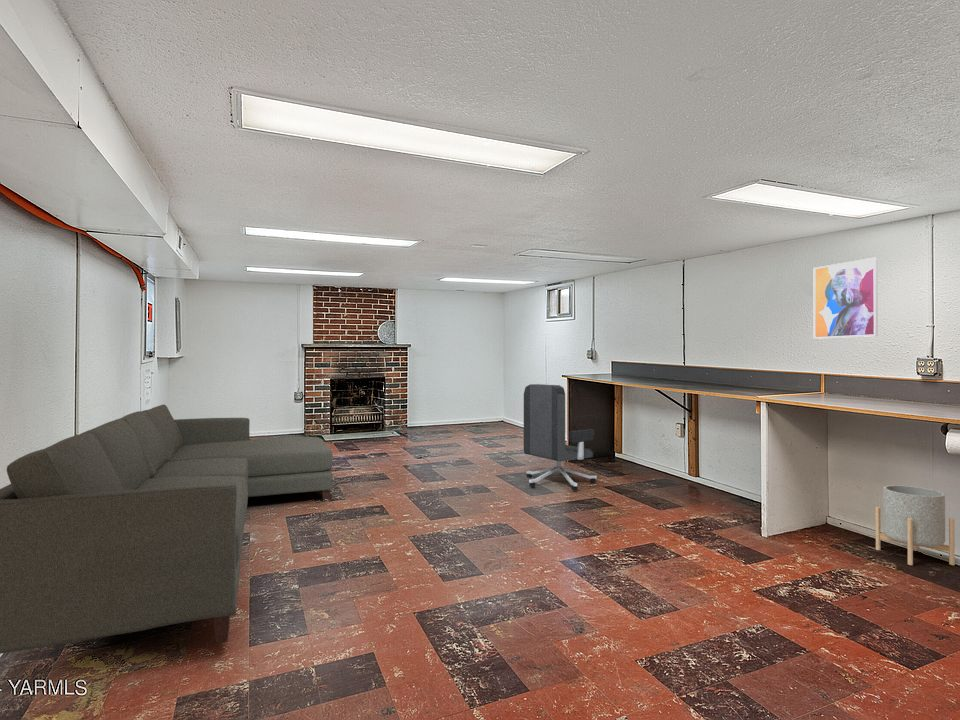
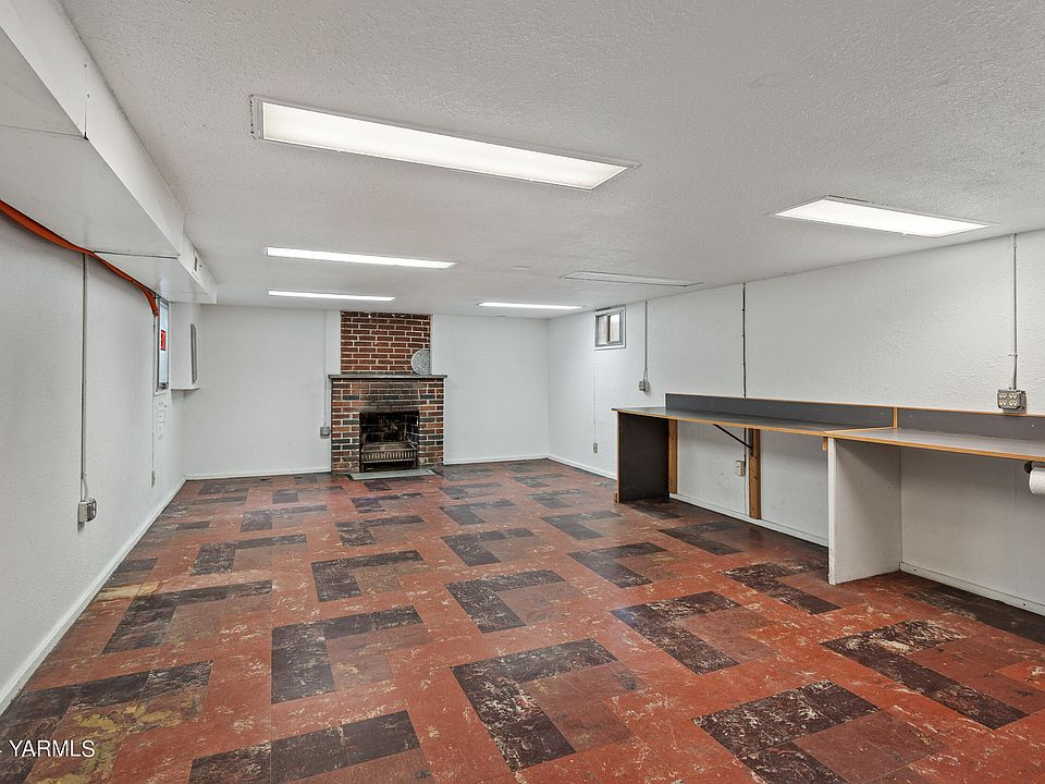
- planter [875,484,956,566]
- office chair [523,383,598,492]
- wall art [813,256,879,340]
- sofa [0,404,334,655]
